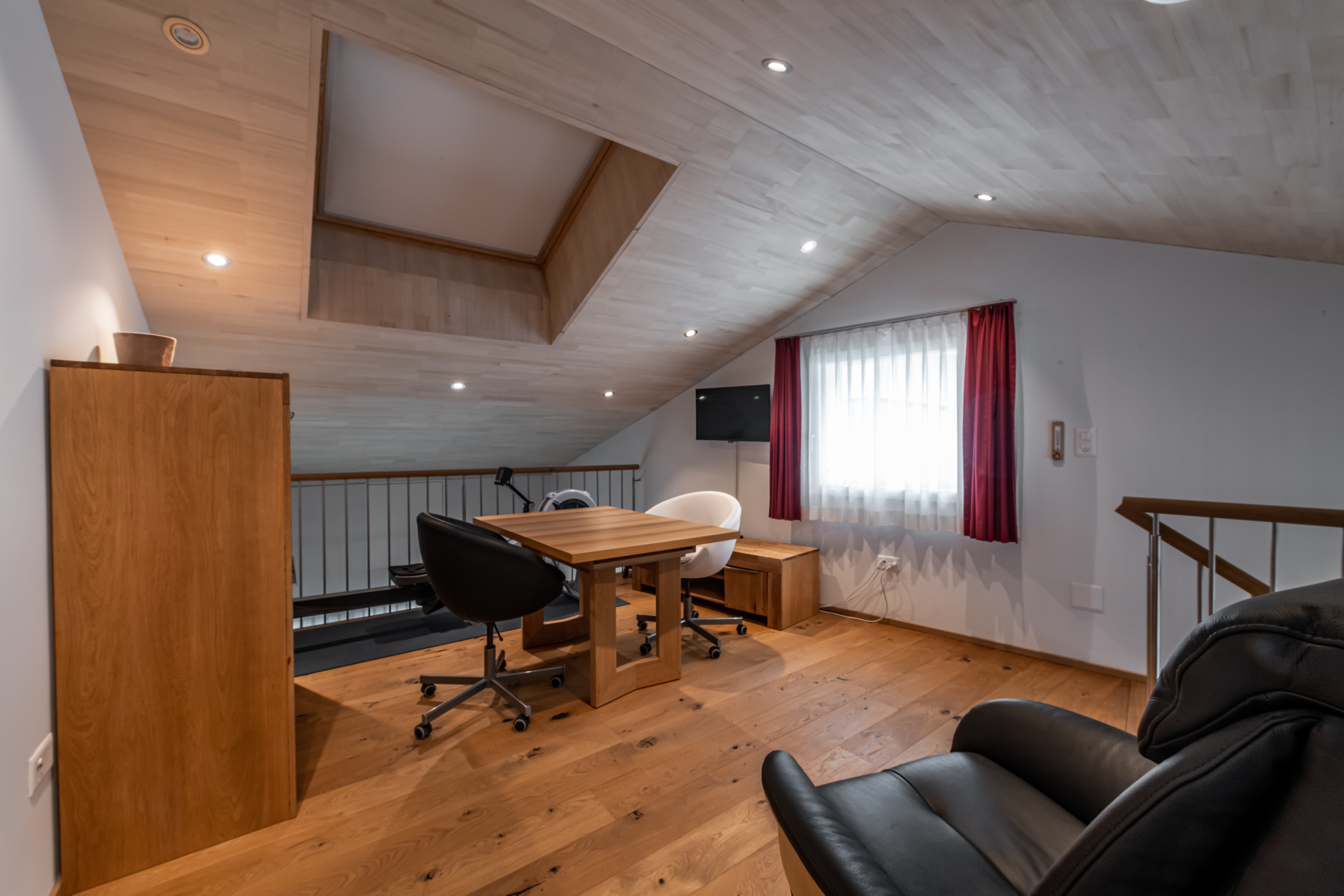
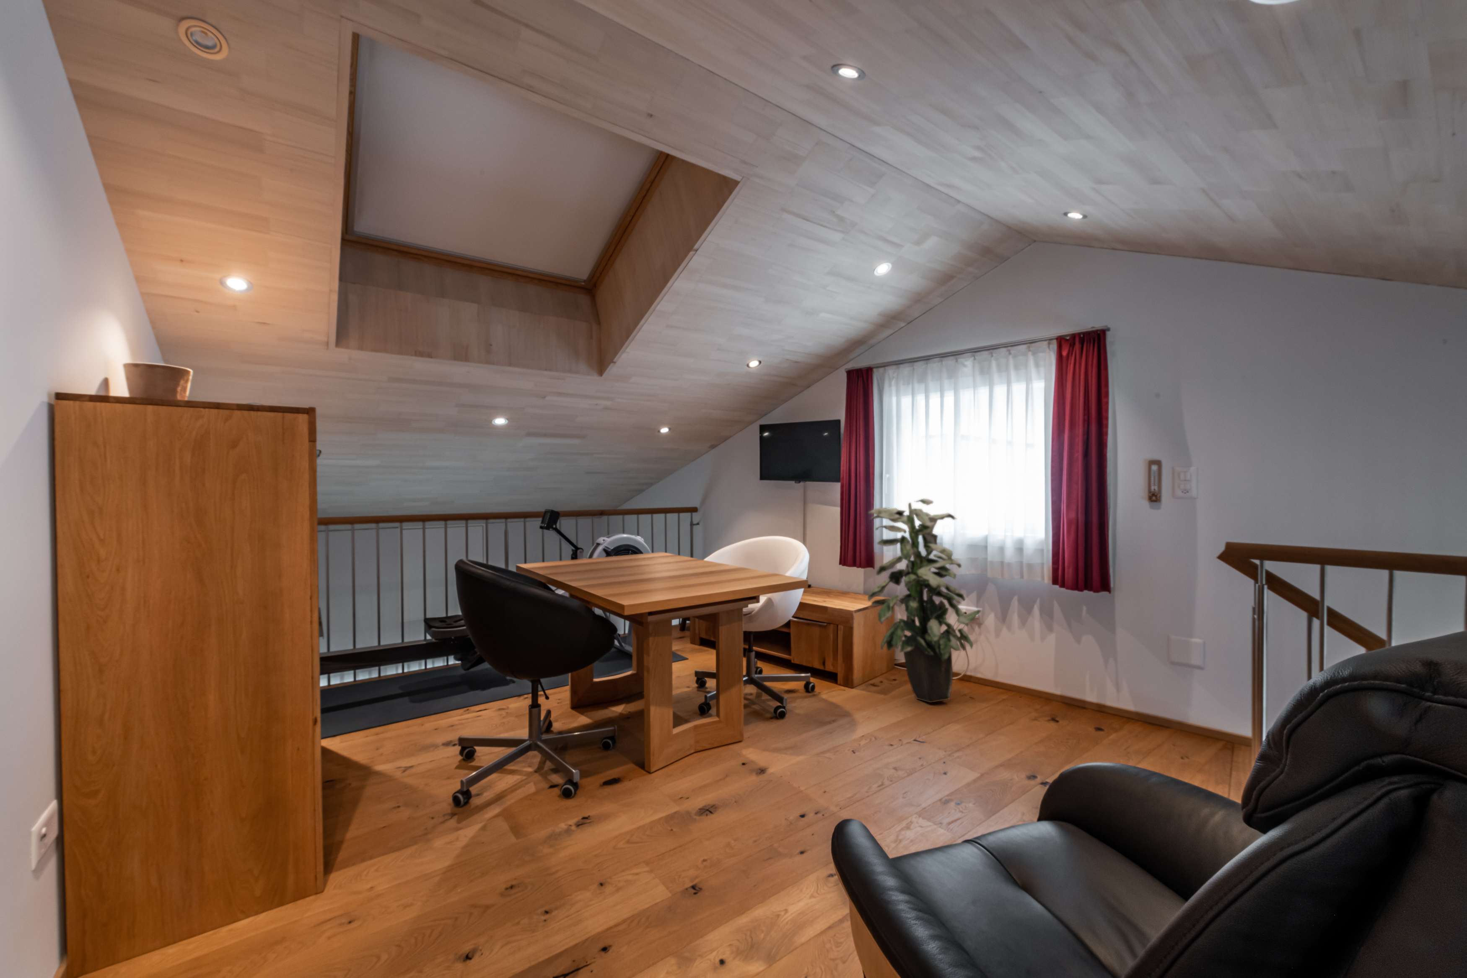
+ indoor plant [867,498,981,703]
